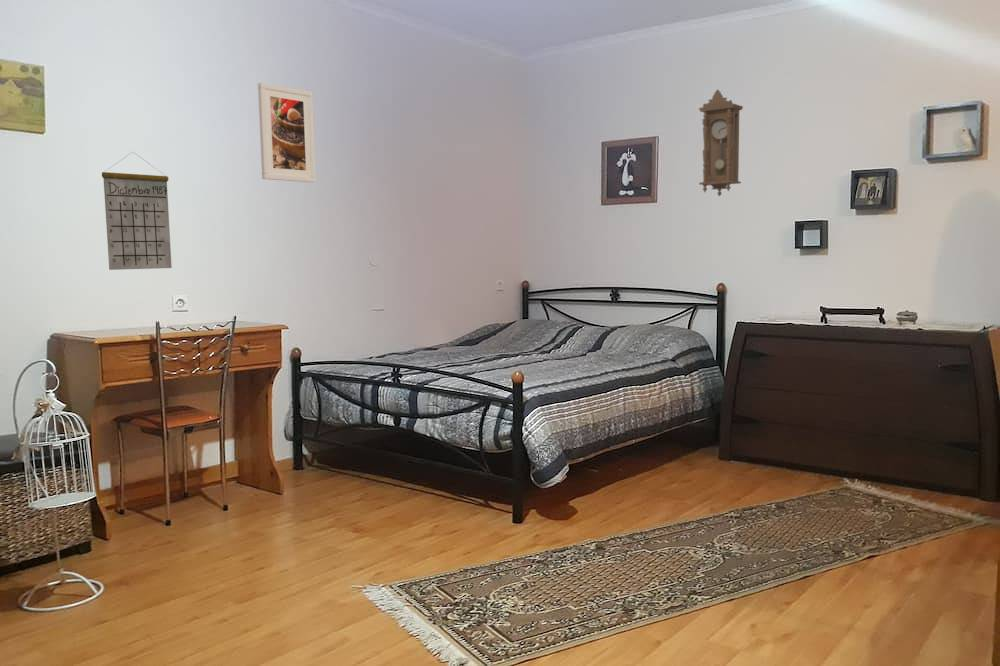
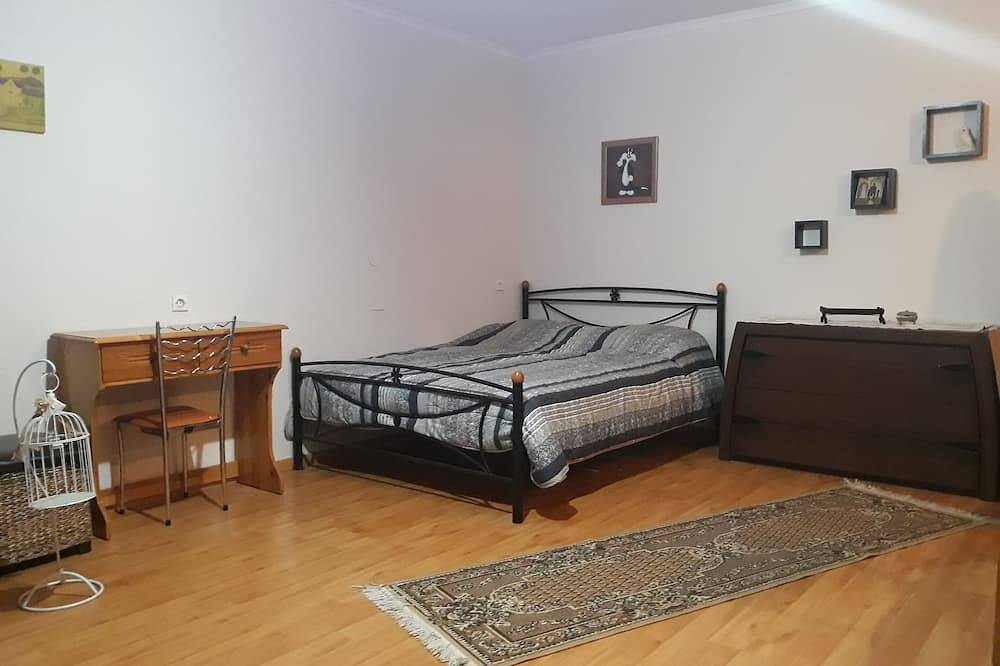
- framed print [257,82,317,183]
- calendar [101,152,173,271]
- pendulum clock [698,89,744,197]
